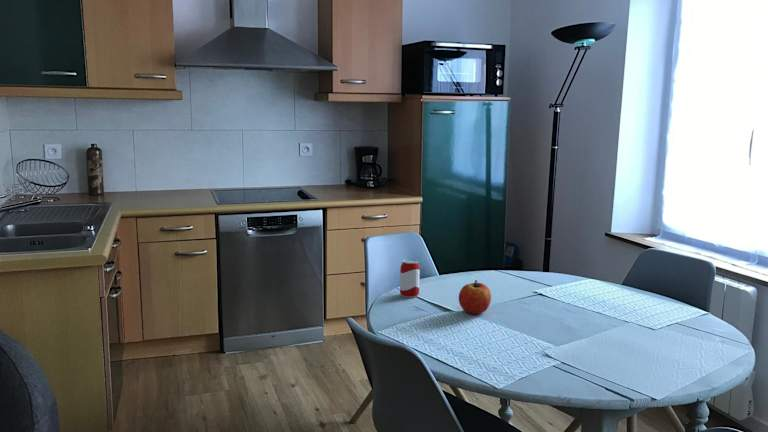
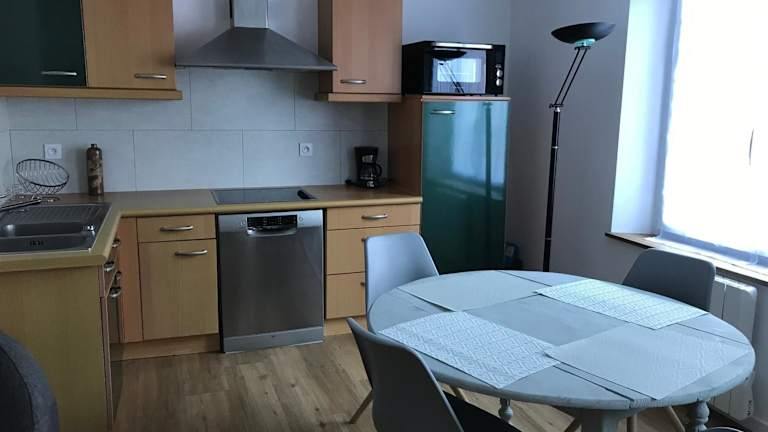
- beverage can [399,258,421,298]
- apple [458,279,492,315]
